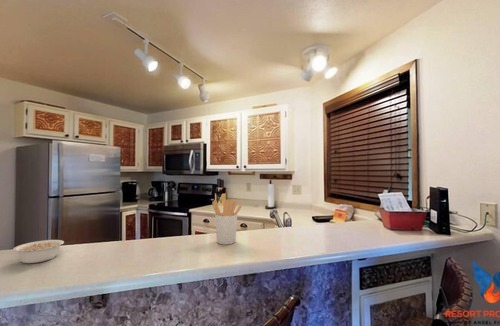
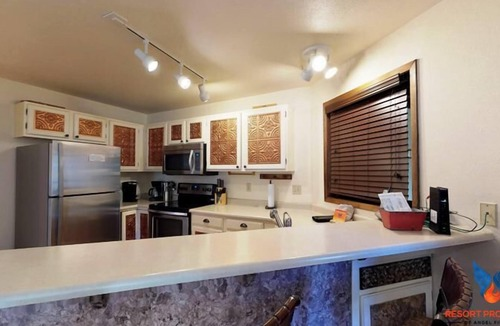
- utensil holder [211,199,243,246]
- legume [12,239,65,264]
